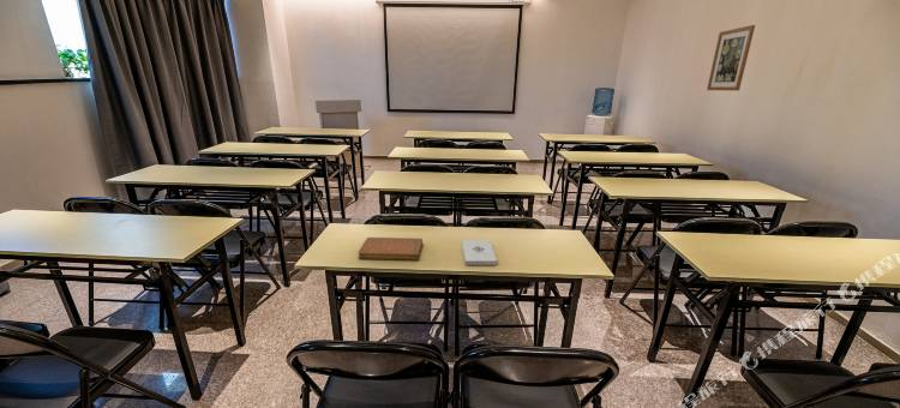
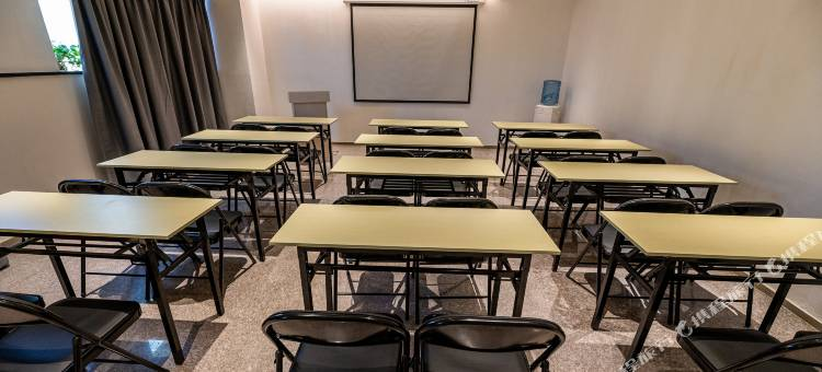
- notepad [461,239,498,266]
- wall art [706,24,756,91]
- notebook [356,236,424,262]
